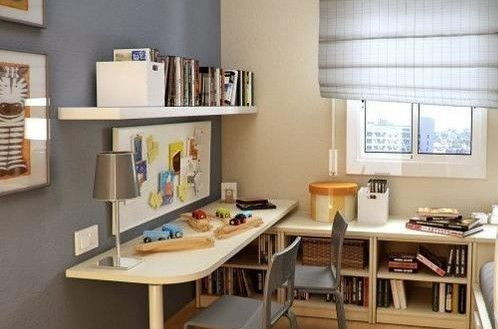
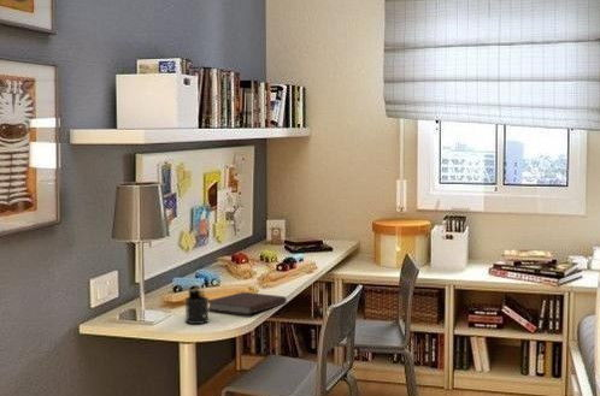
+ notebook [208,291,288,315]
+ pen holder [183,286,210,325]
